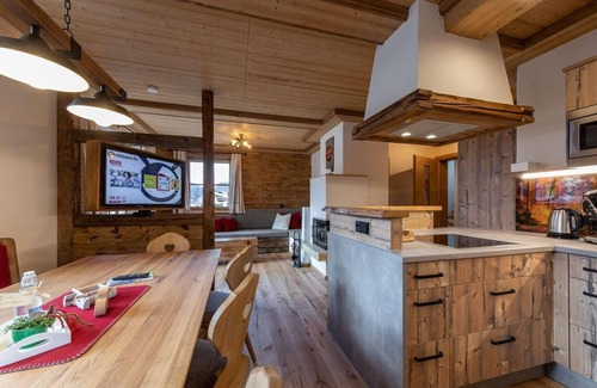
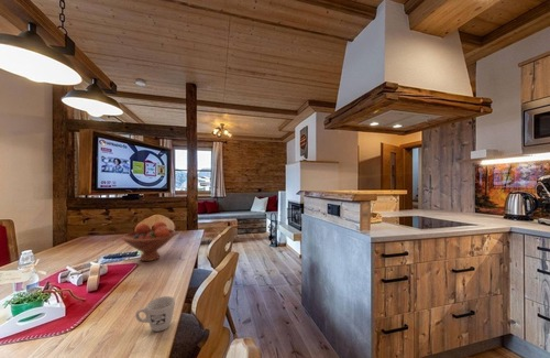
+ fruit bowl [121,220,177,262]
+ mug [134,295,176,333]
